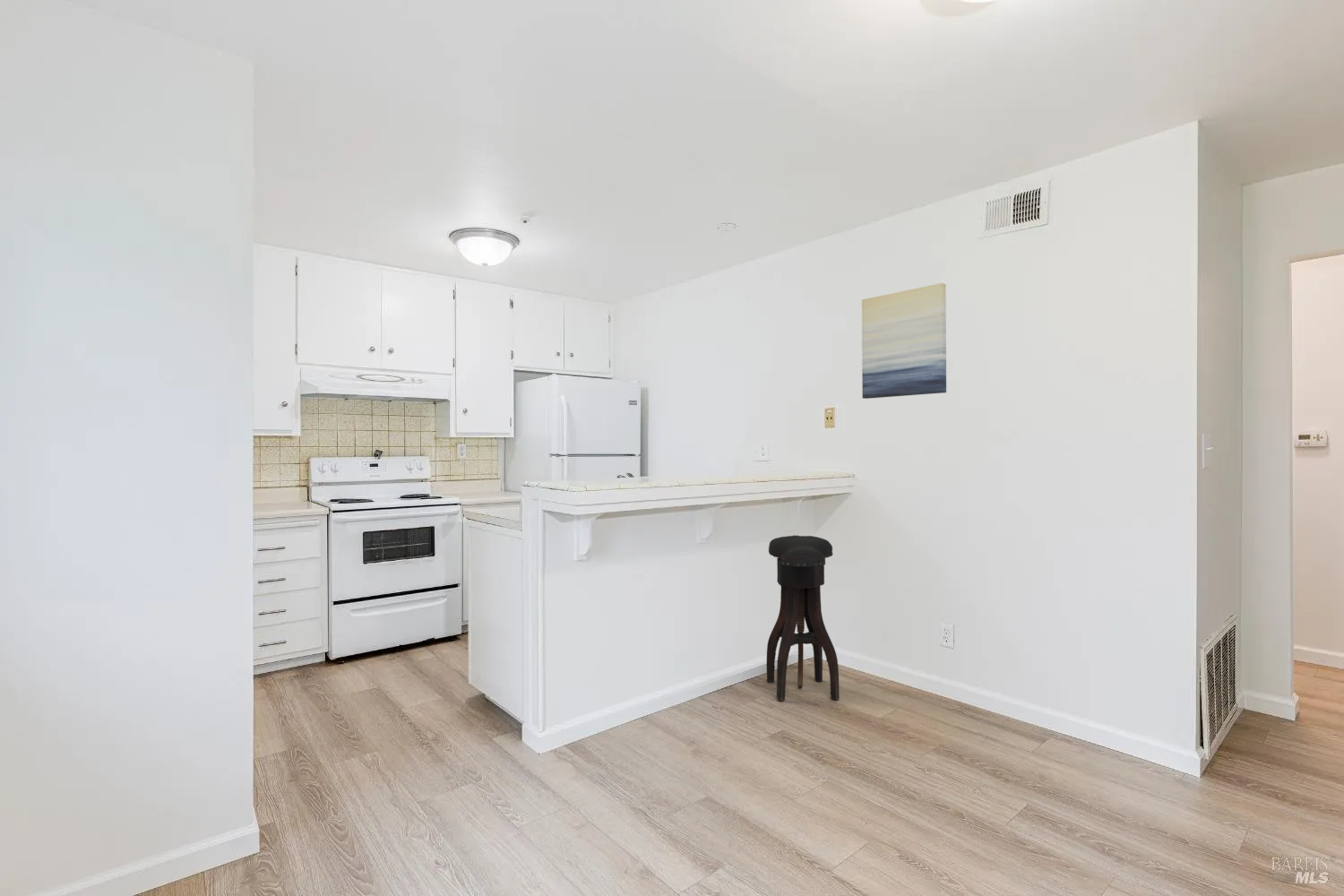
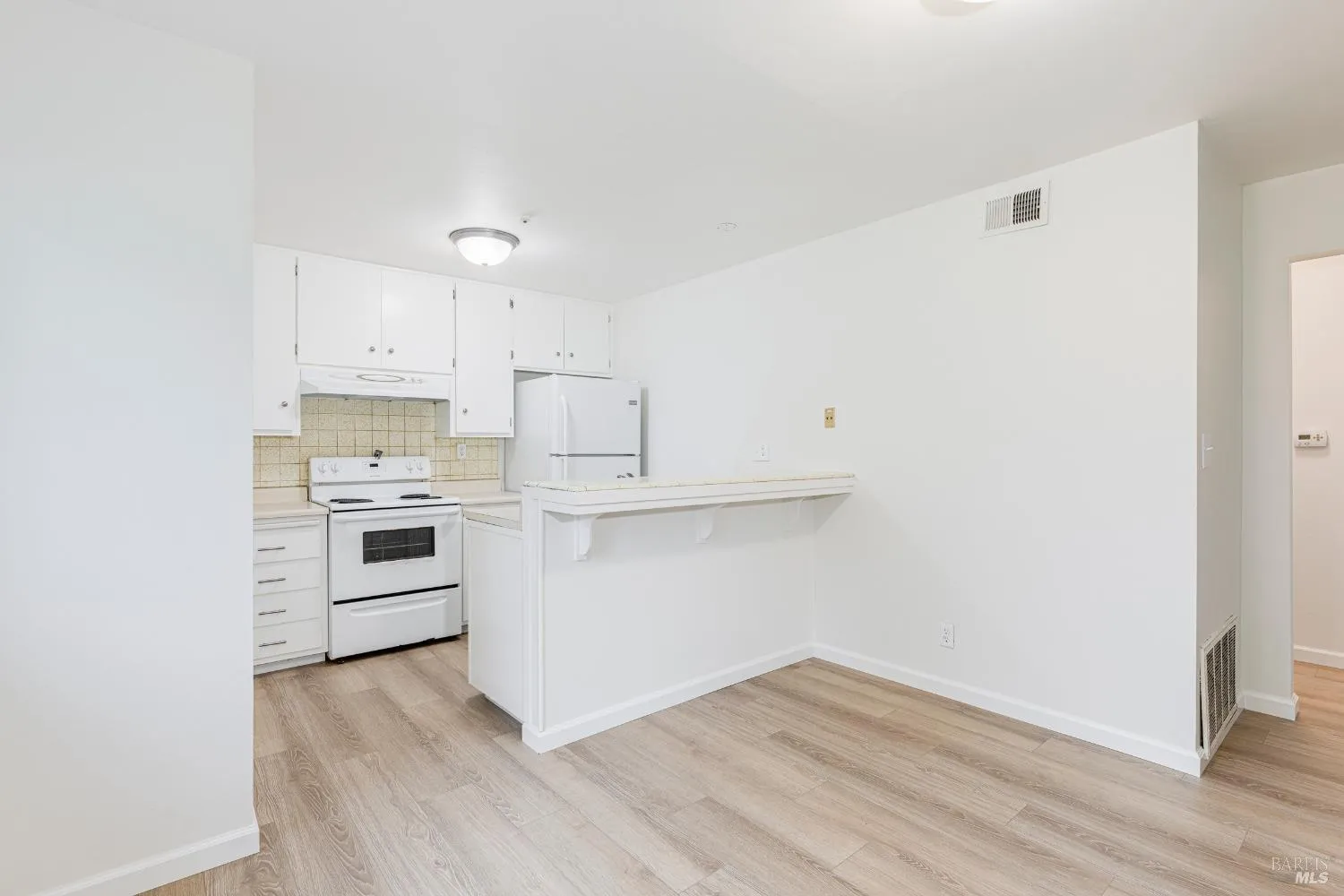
- stool [766,535,840,702]
- wall art [861,282,947,400]
